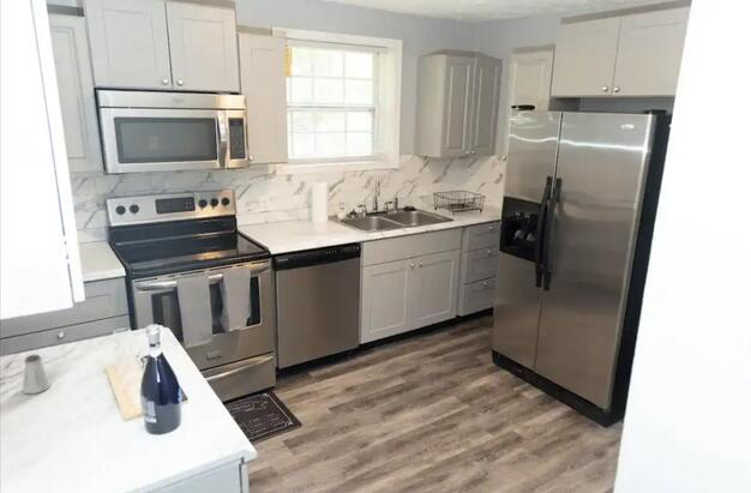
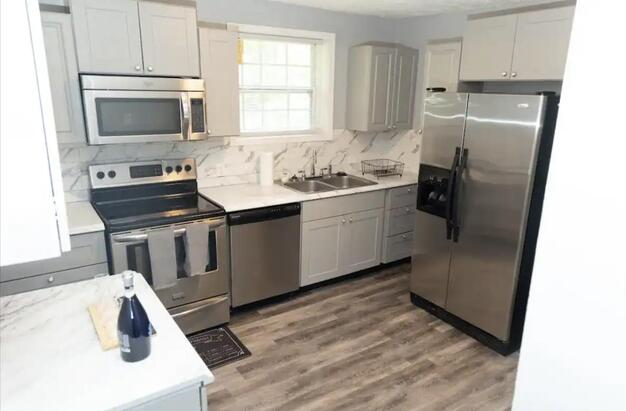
- saltshaker [22,354,52,395]
